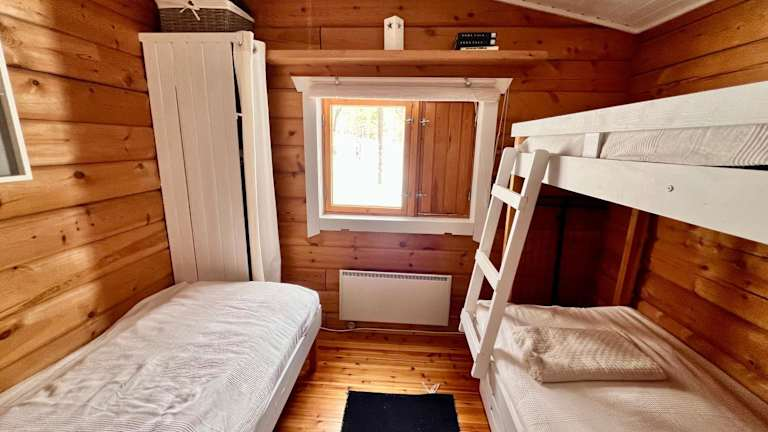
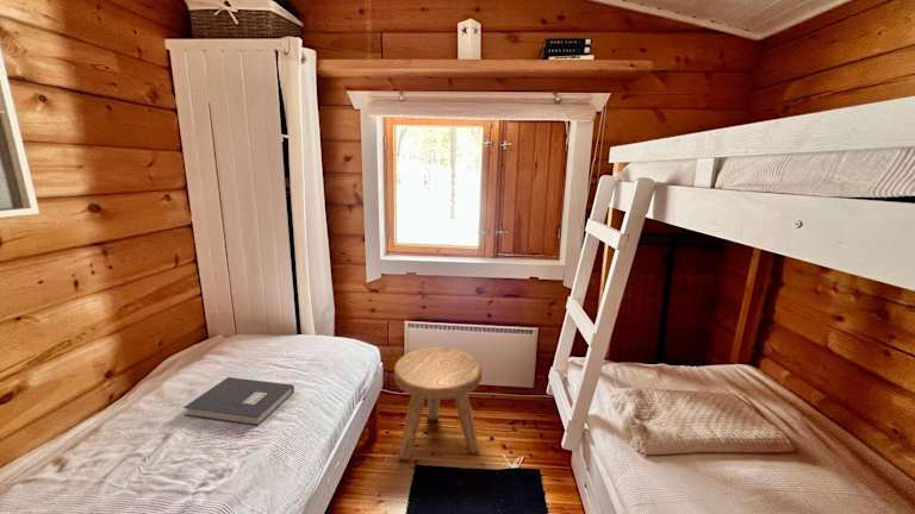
+ book [182,376,295,426]
+ stool [393,346,483,460]
